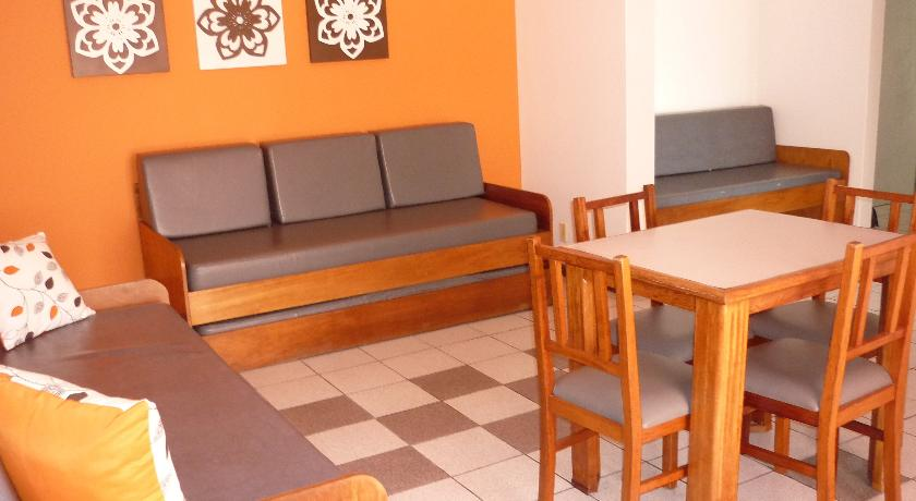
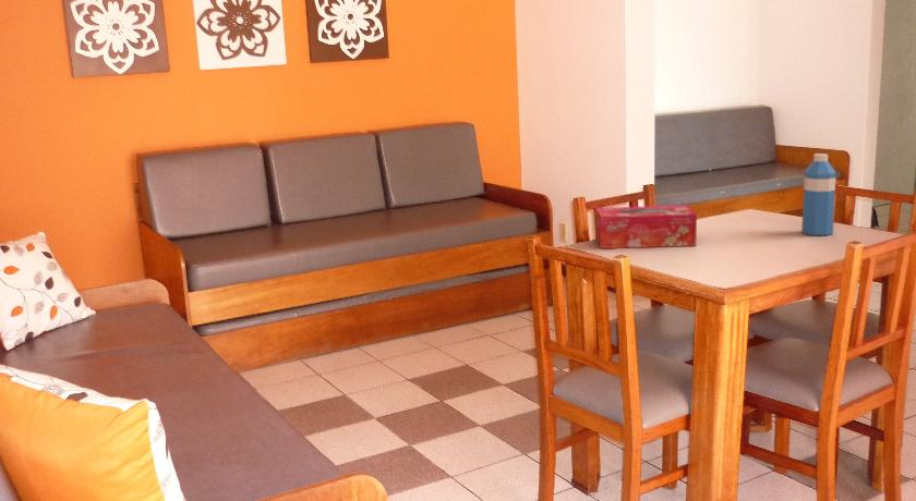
+ water bottle [800,152,837,236]
+ tissue box [595,204,698,249]
